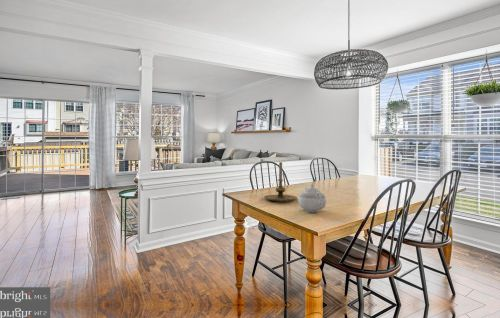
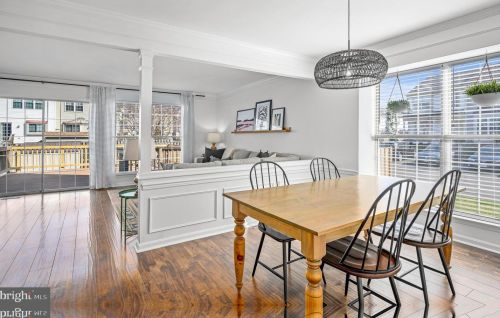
- candle holder [263,161,298,202]
- teapot [298,183,327,213]
